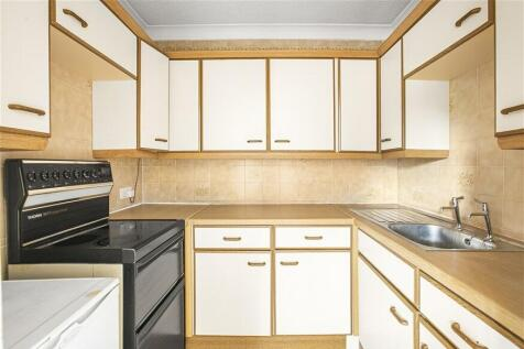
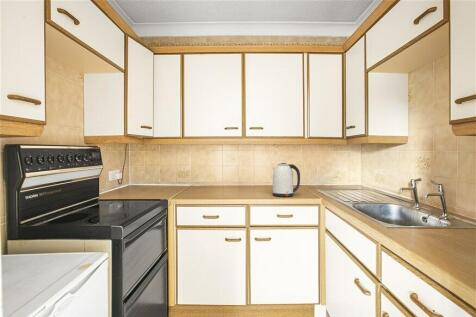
+ kettle [272,162,301,198]
